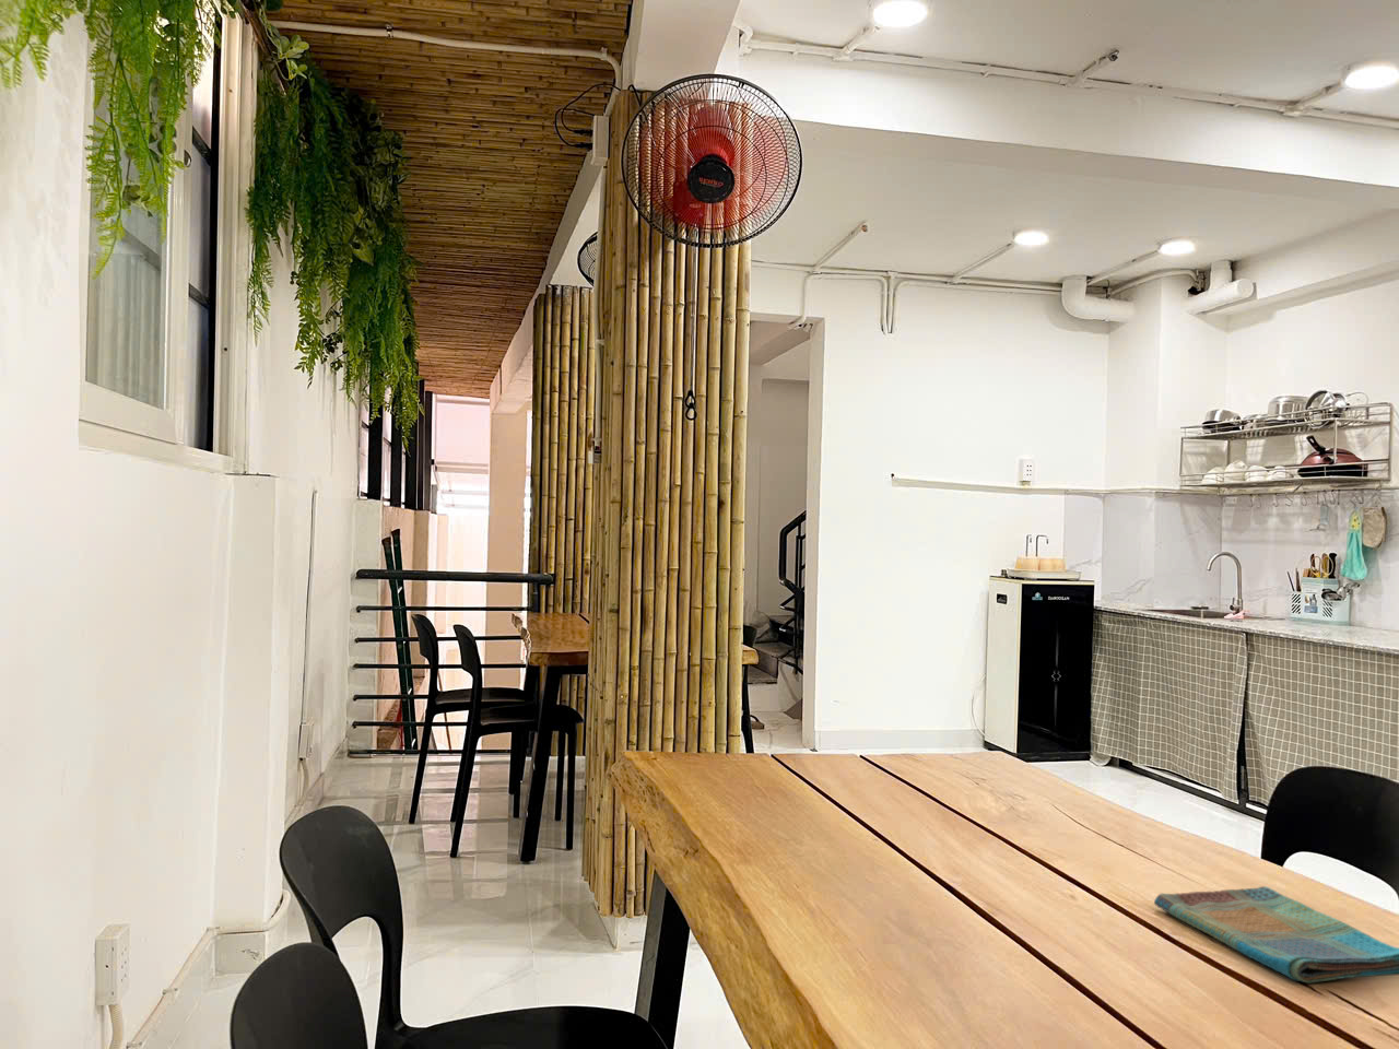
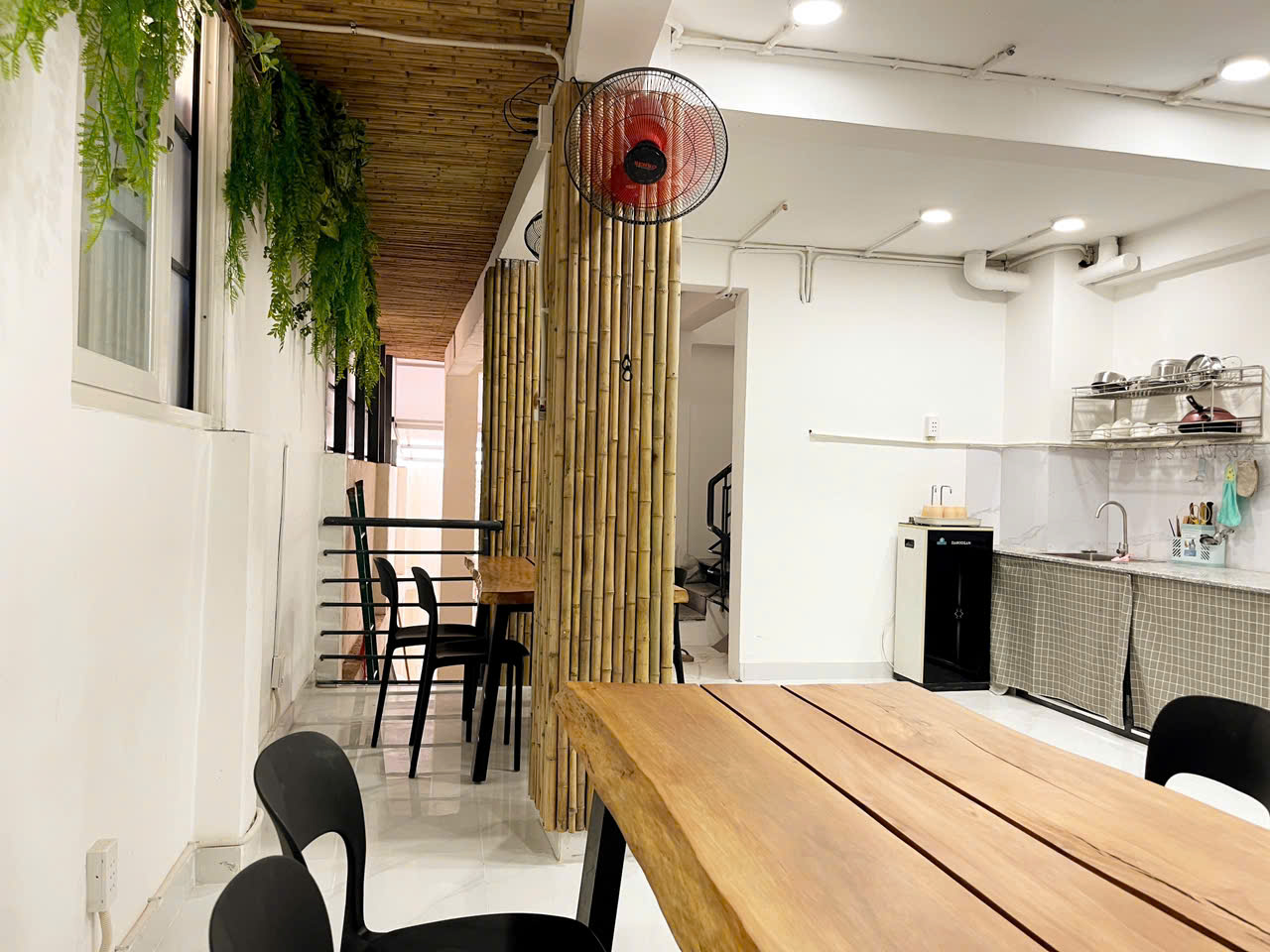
- dish towel [1153,885,1399,984]
